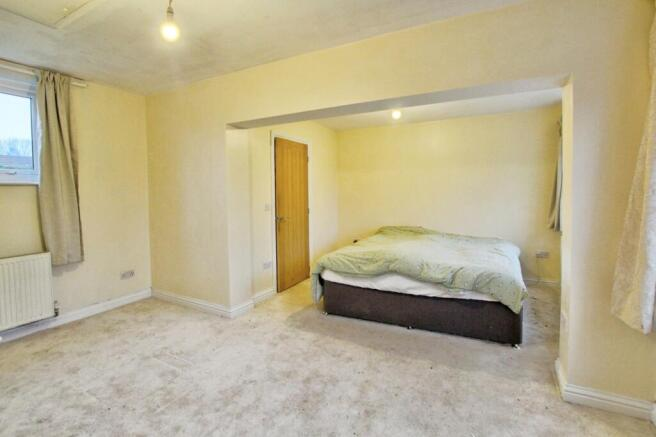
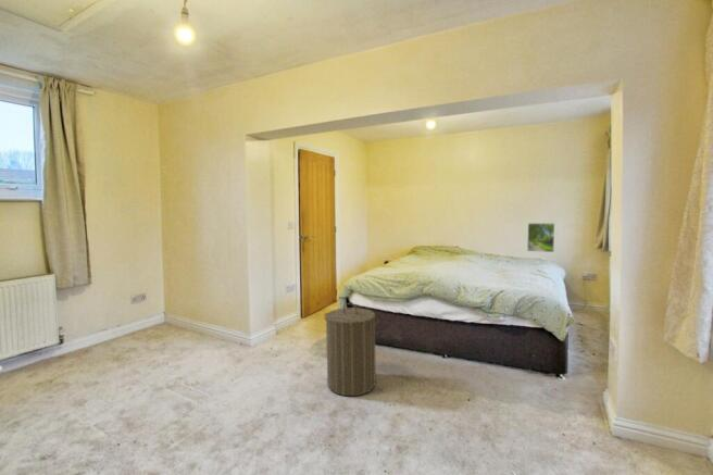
+ laundry hamper [323,302,380,397]
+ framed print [526,222,555,253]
